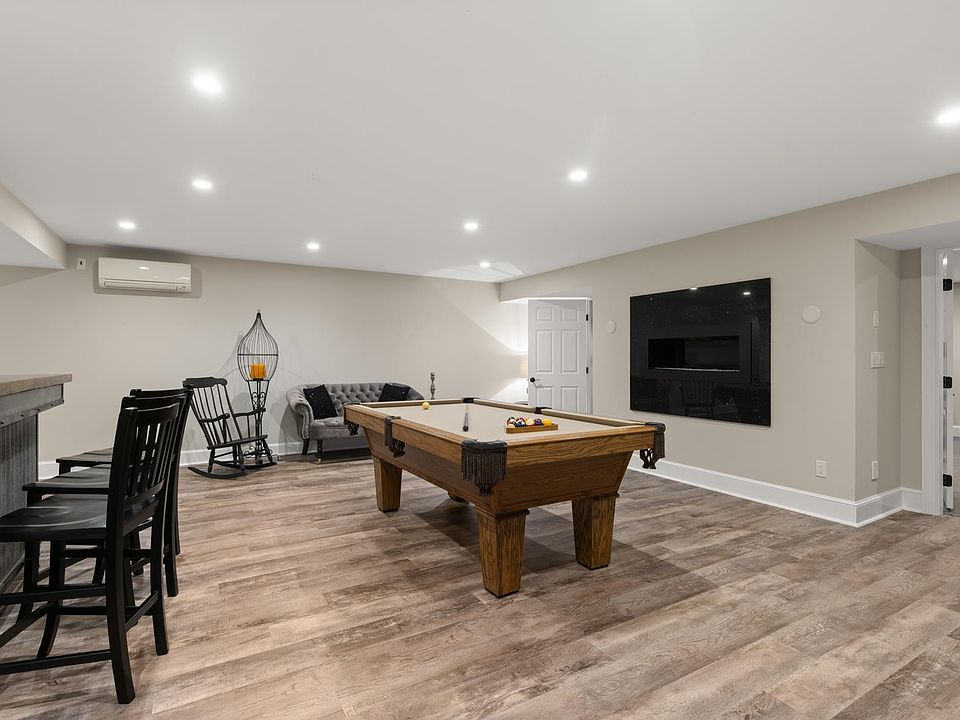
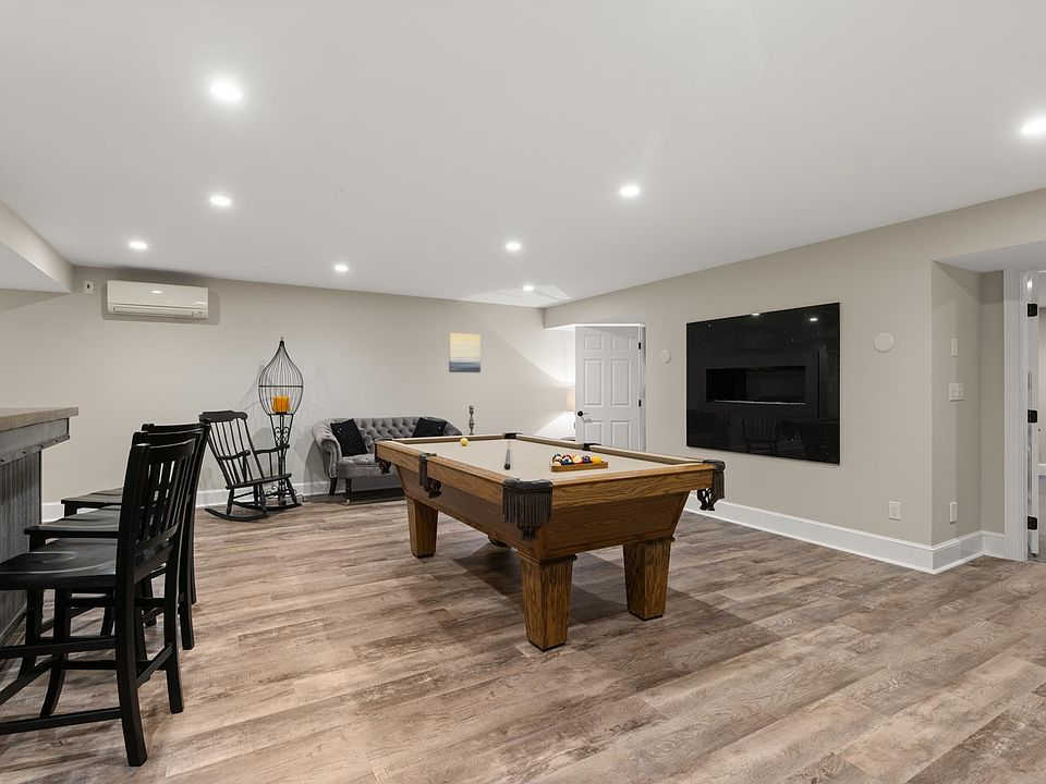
+ wall art [448,332,482,373]
